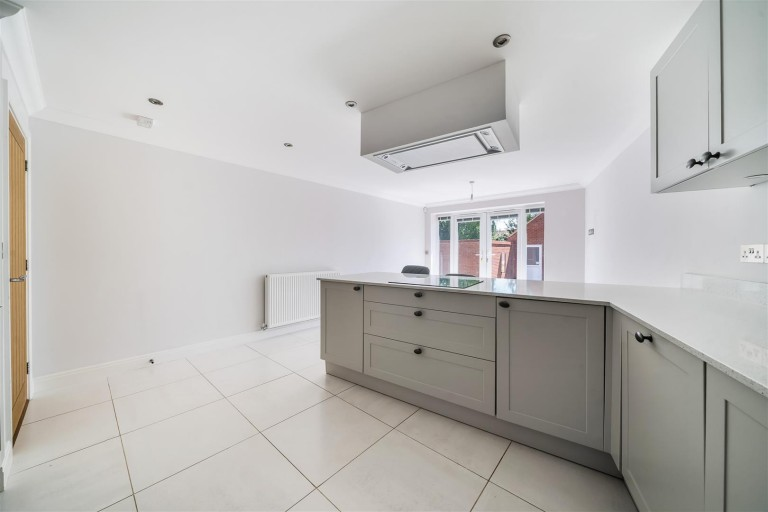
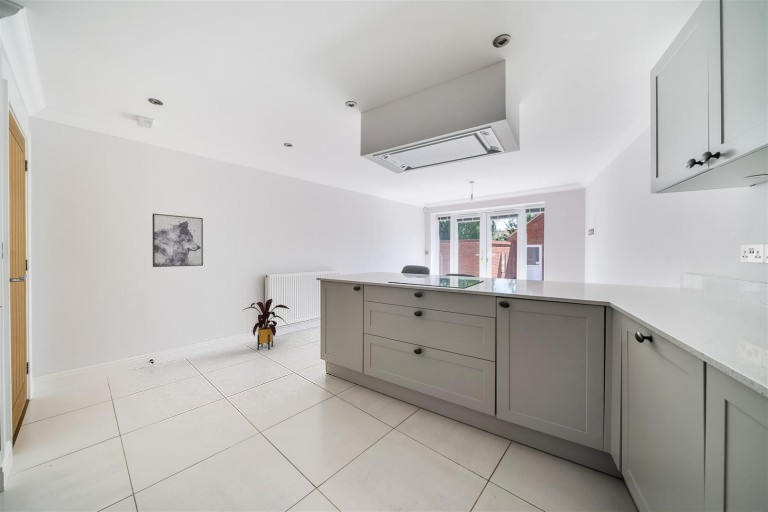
+ house plant [242,298,290,351]
+ wall art [151,213,204,268]
